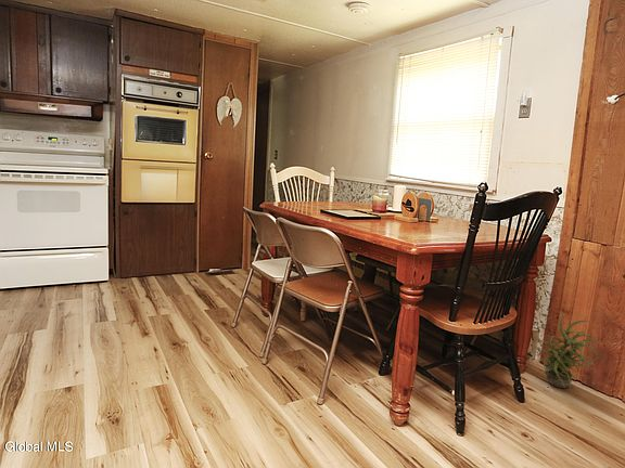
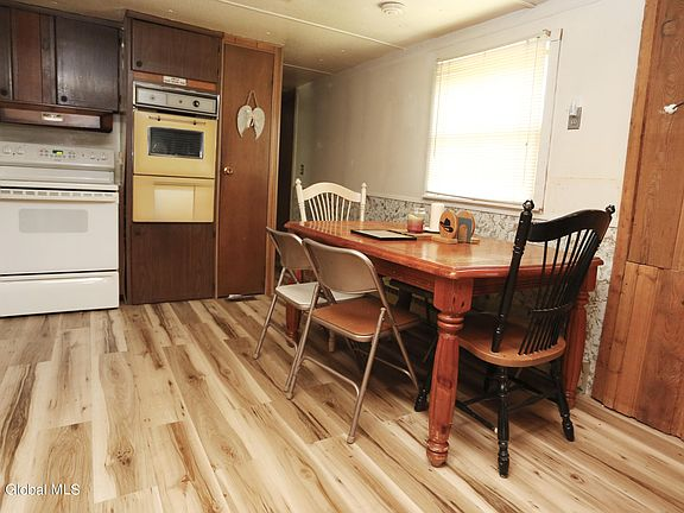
- potted plant [533,311,599,389]
